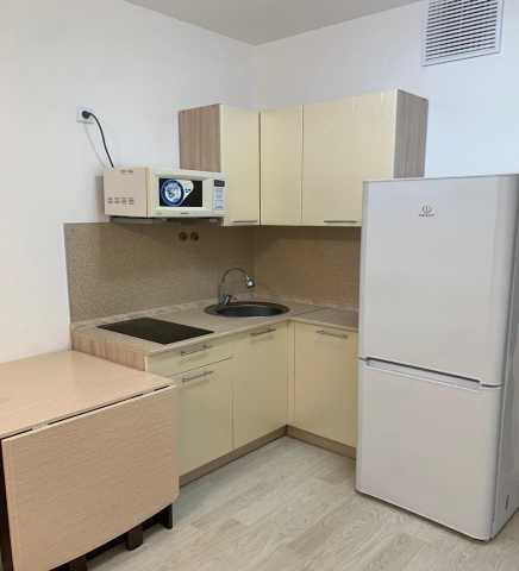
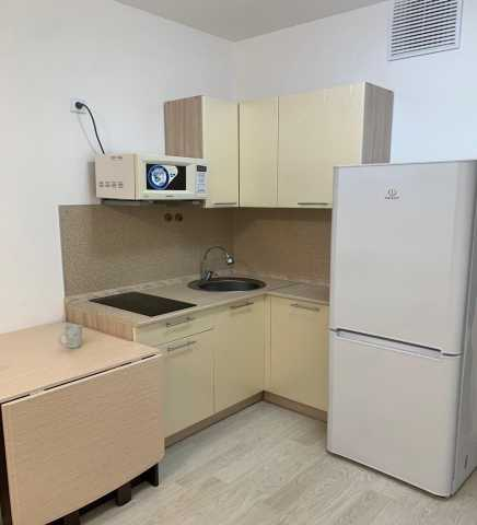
+ mug [57,324,83,349]
